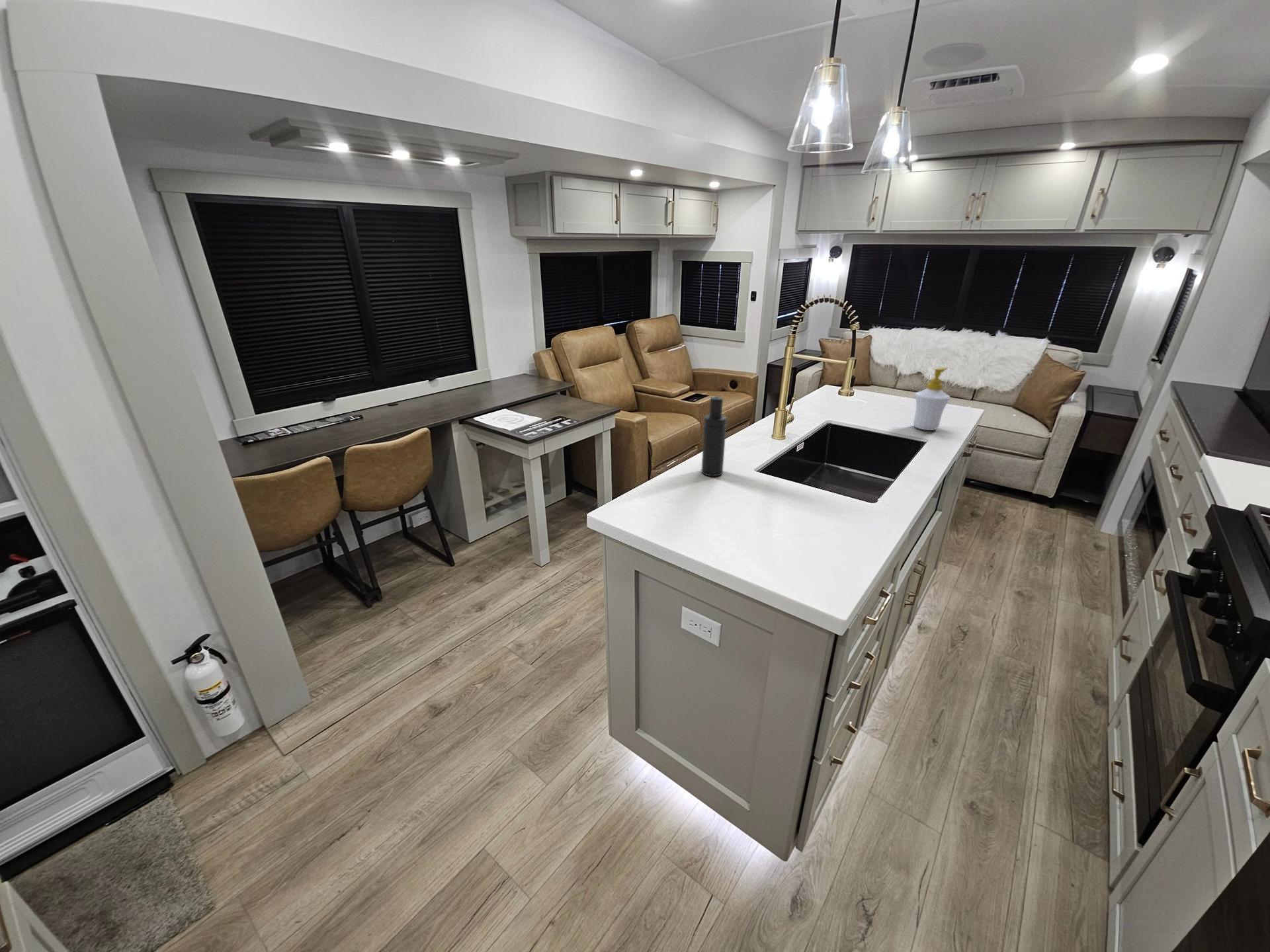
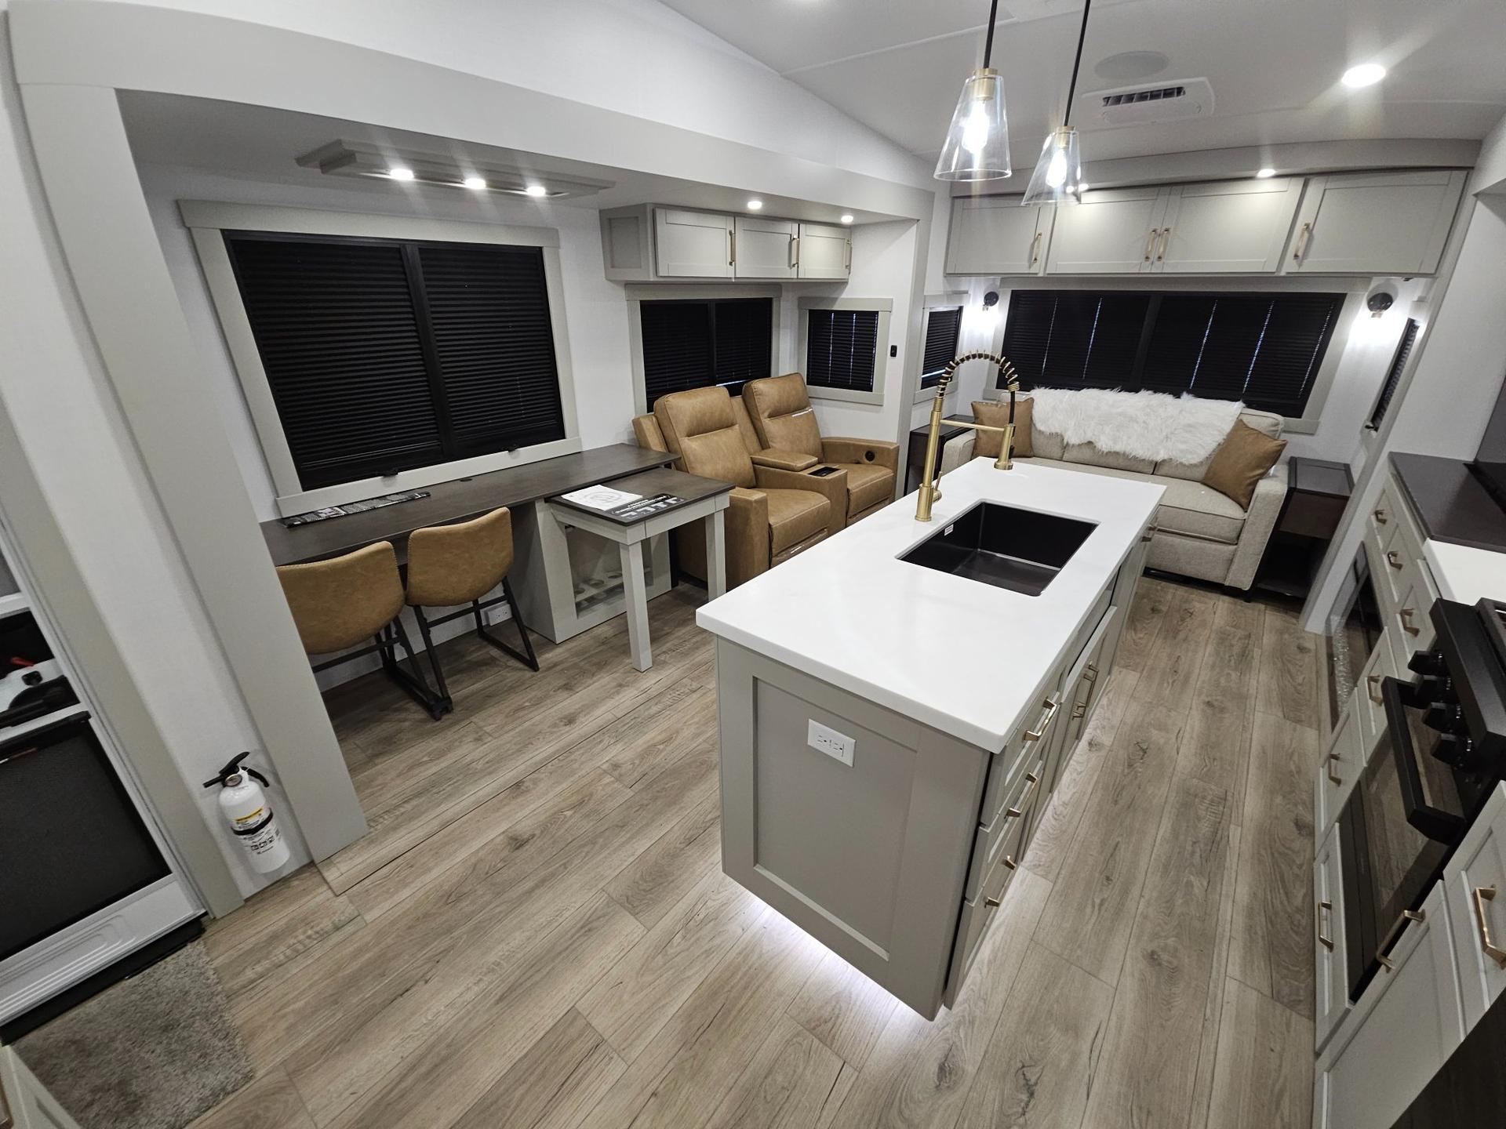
- soap bottle [913,367,951,431]
- atomizer [700,396,728,477]
